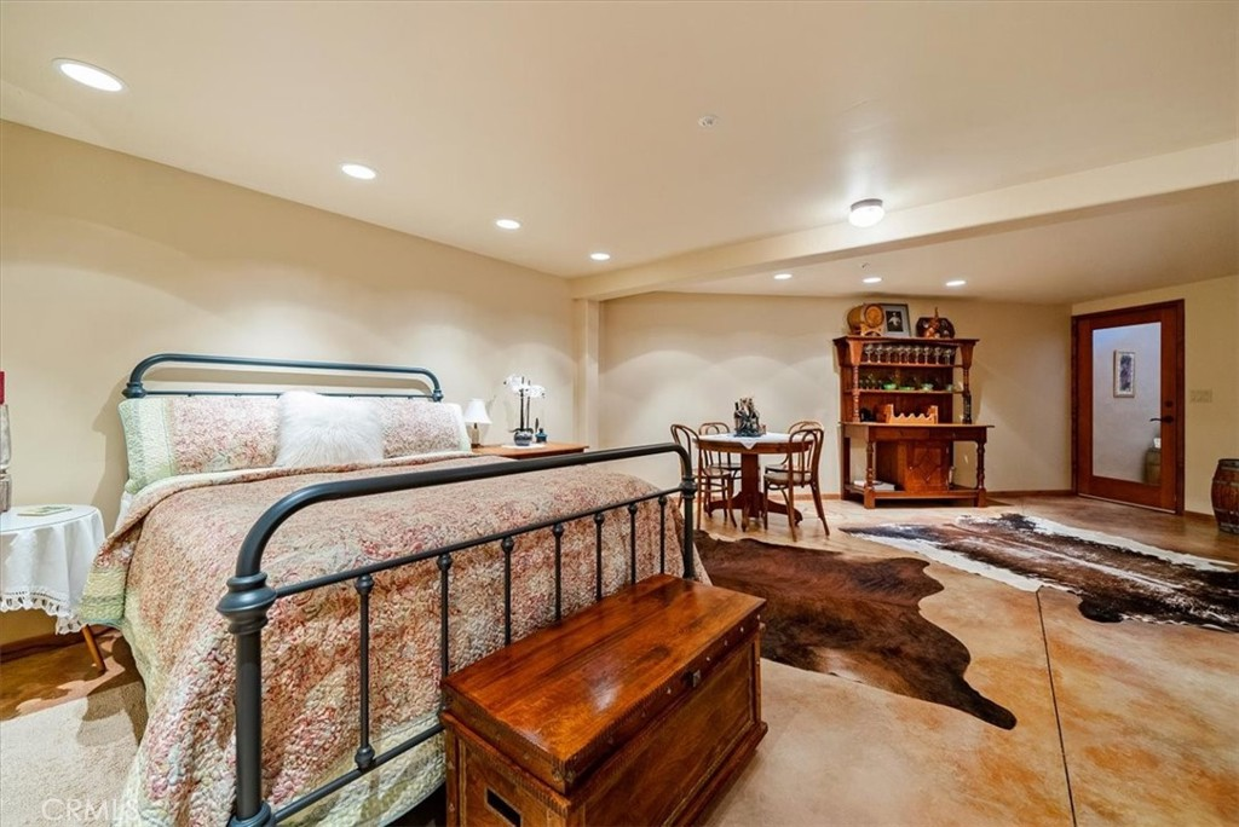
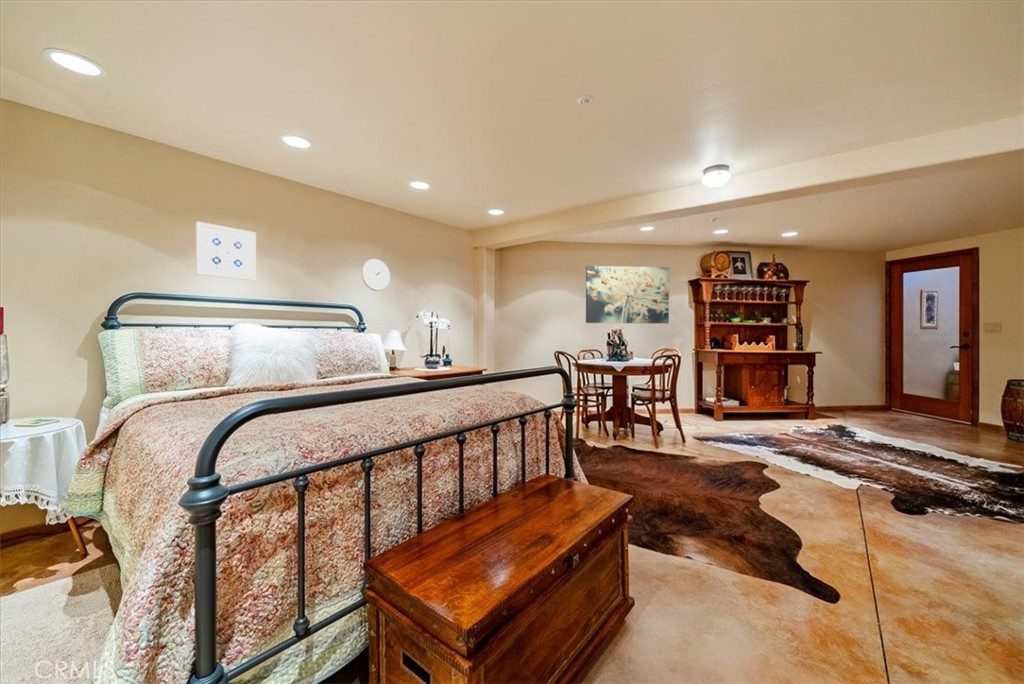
+ wall clock [361,258,391,292]
+ wall art [585,265,670,325]
+ wall art [195,220,257,281]
